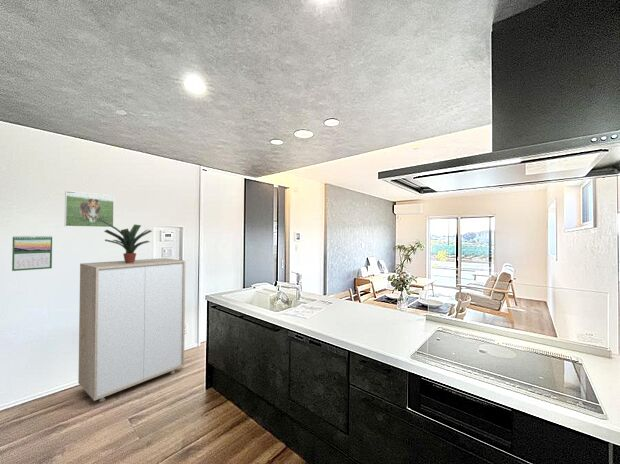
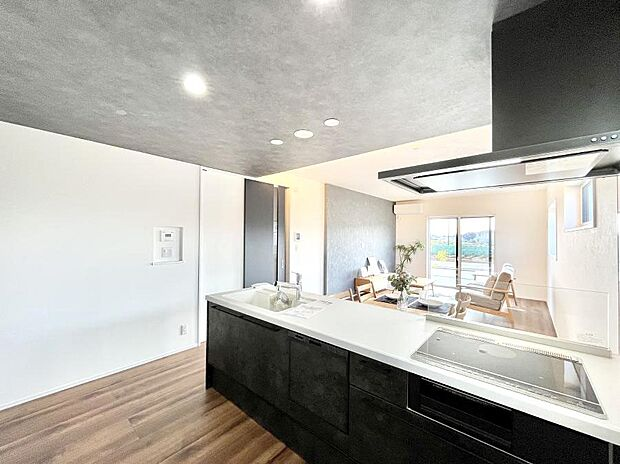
- calendar [11,234,53,272]
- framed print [64,190,115,228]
- potted plant [98,218,153,264]
- storage cabinet [77,257,186,403]
